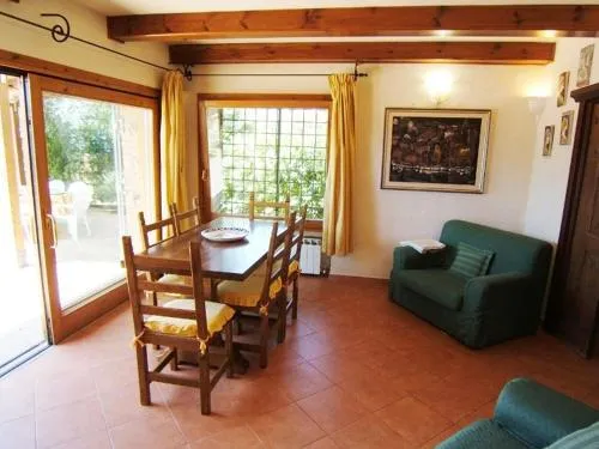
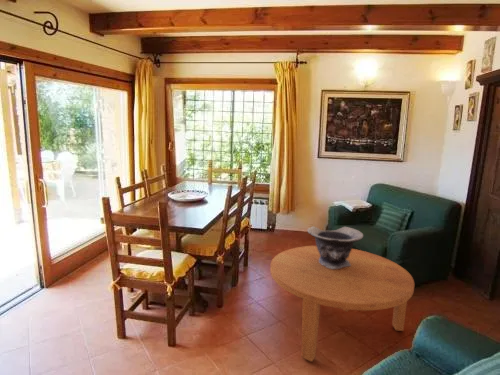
+ decorative bowl [306,225,364,269]
+ coffee table [269,245,415,363]
